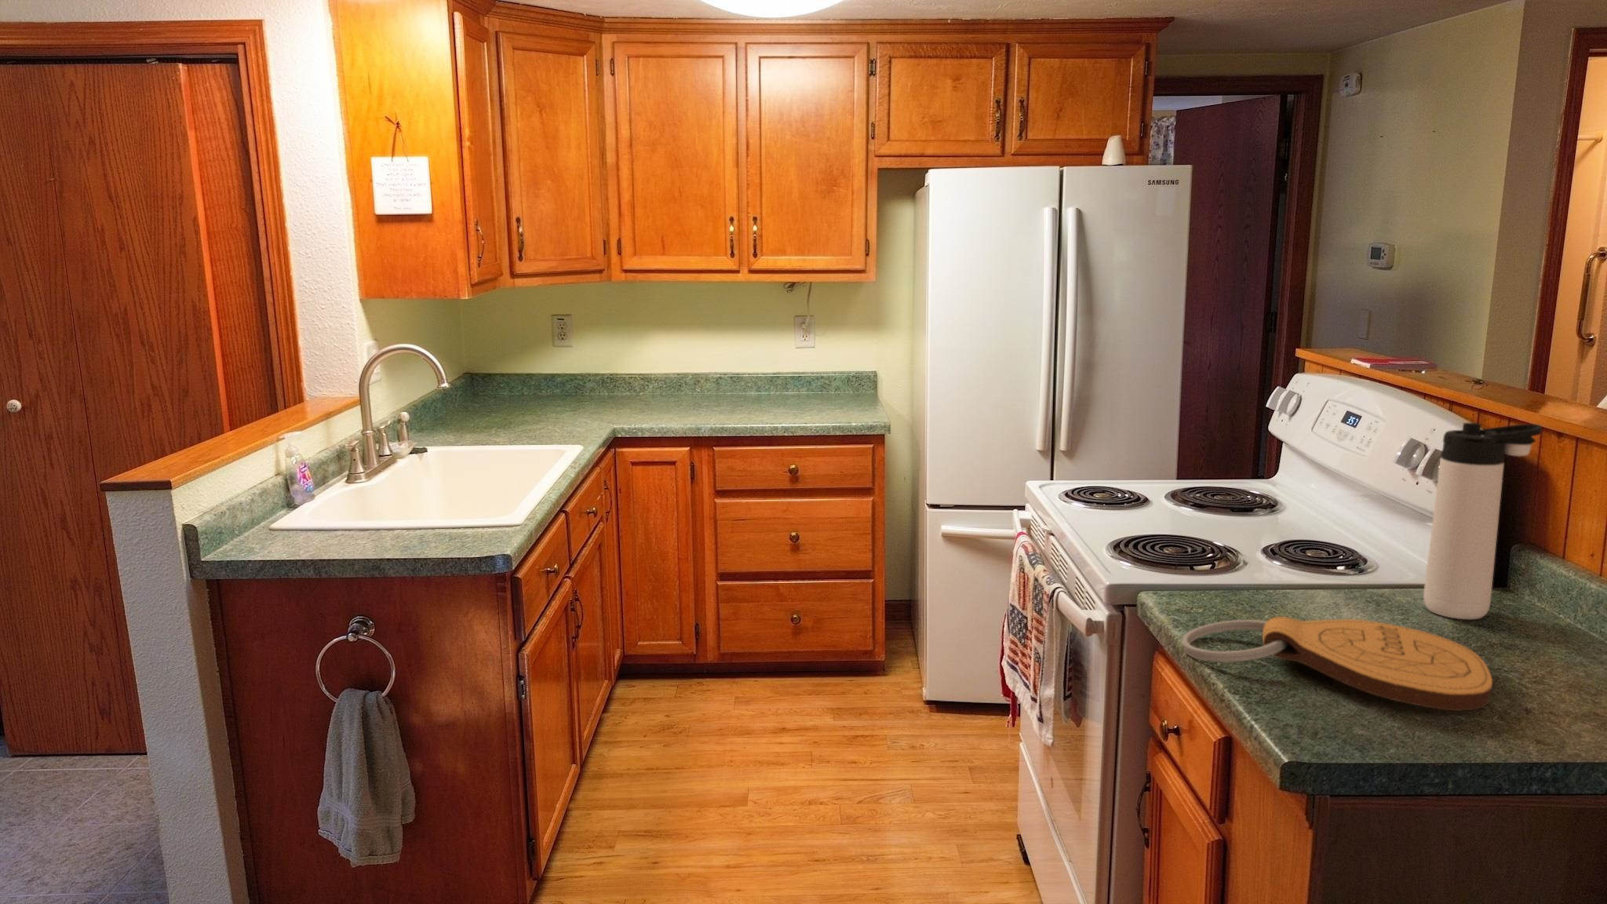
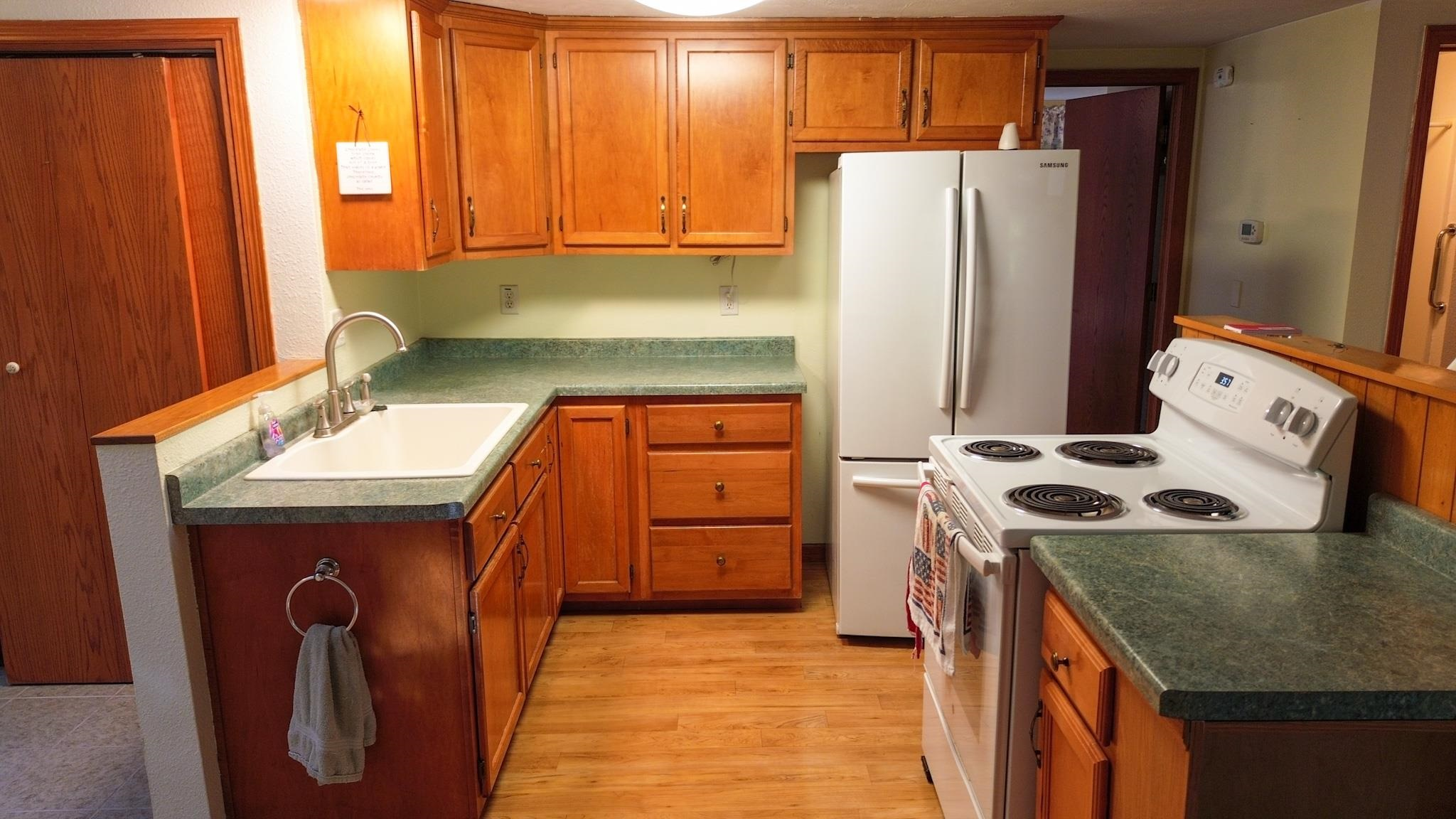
- thermos bottle [1423,422,1543,620]
- key chain [1181,616,1493,711]
